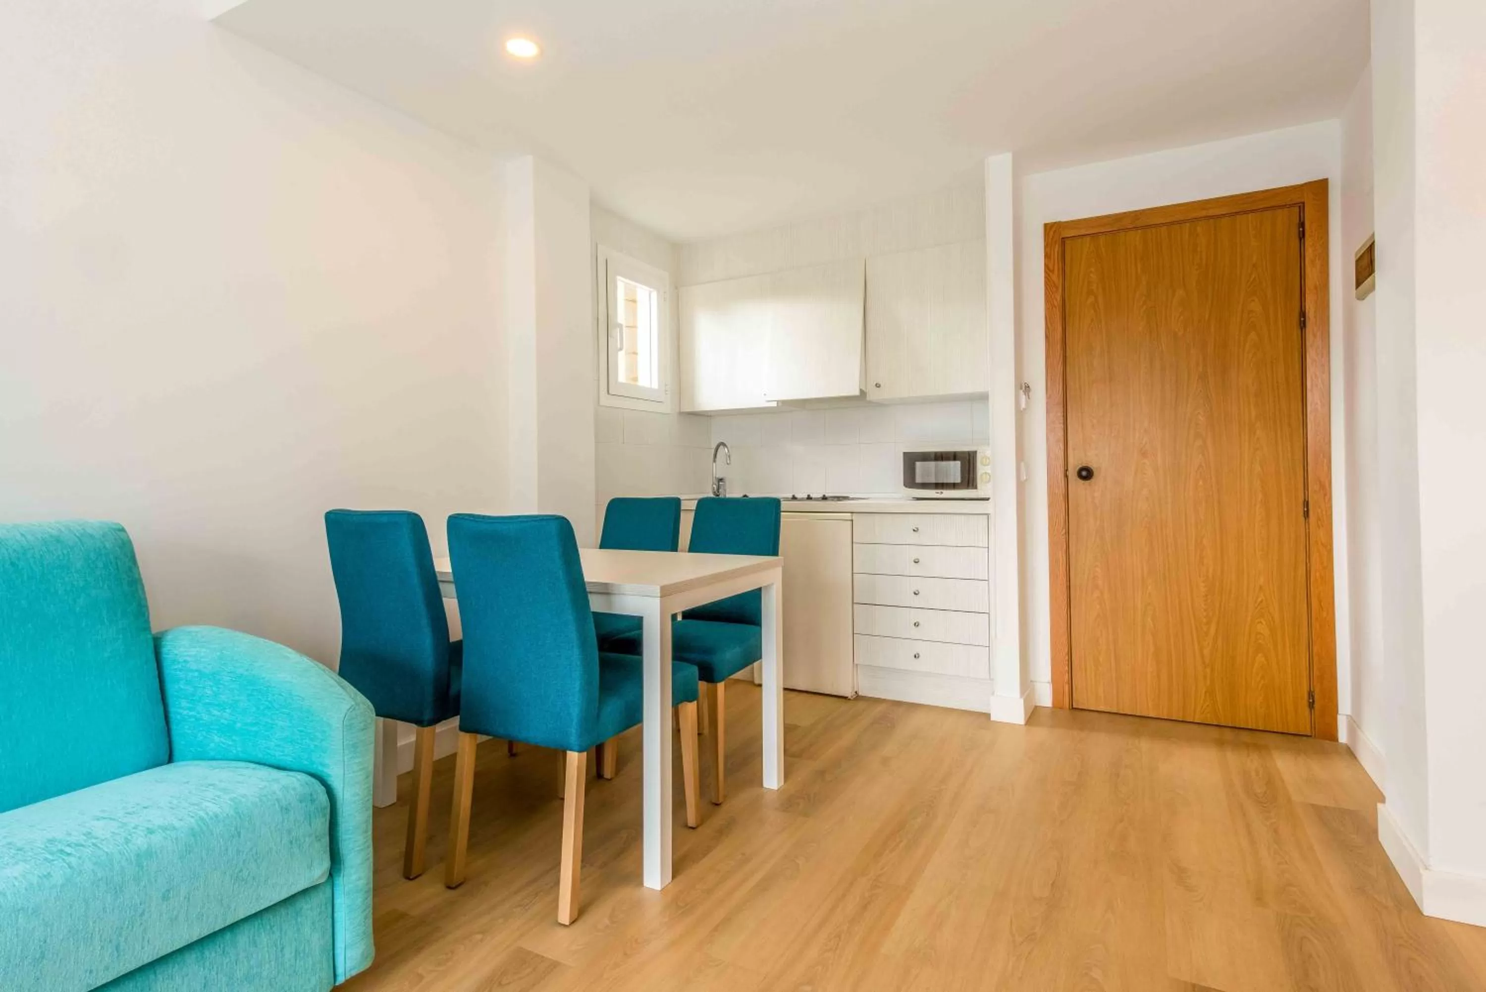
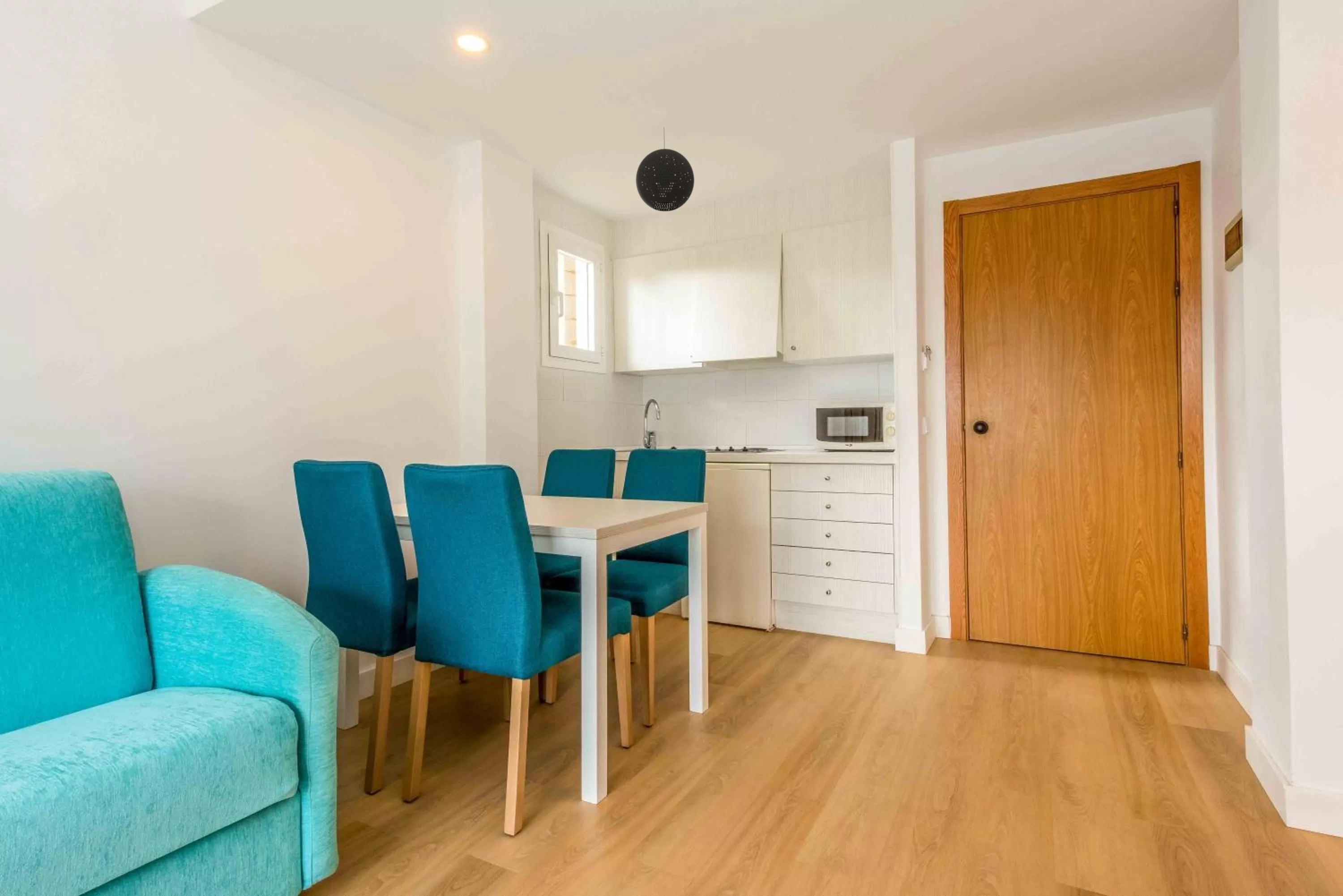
+ pendant light [635,127,695,212]
